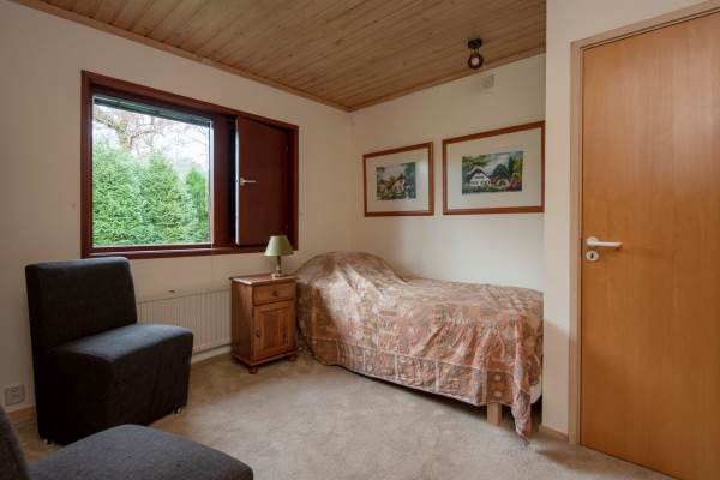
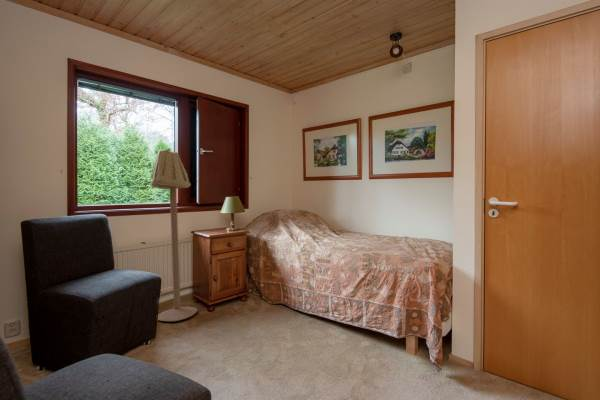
+ floor lamp [149,147,198,322]
